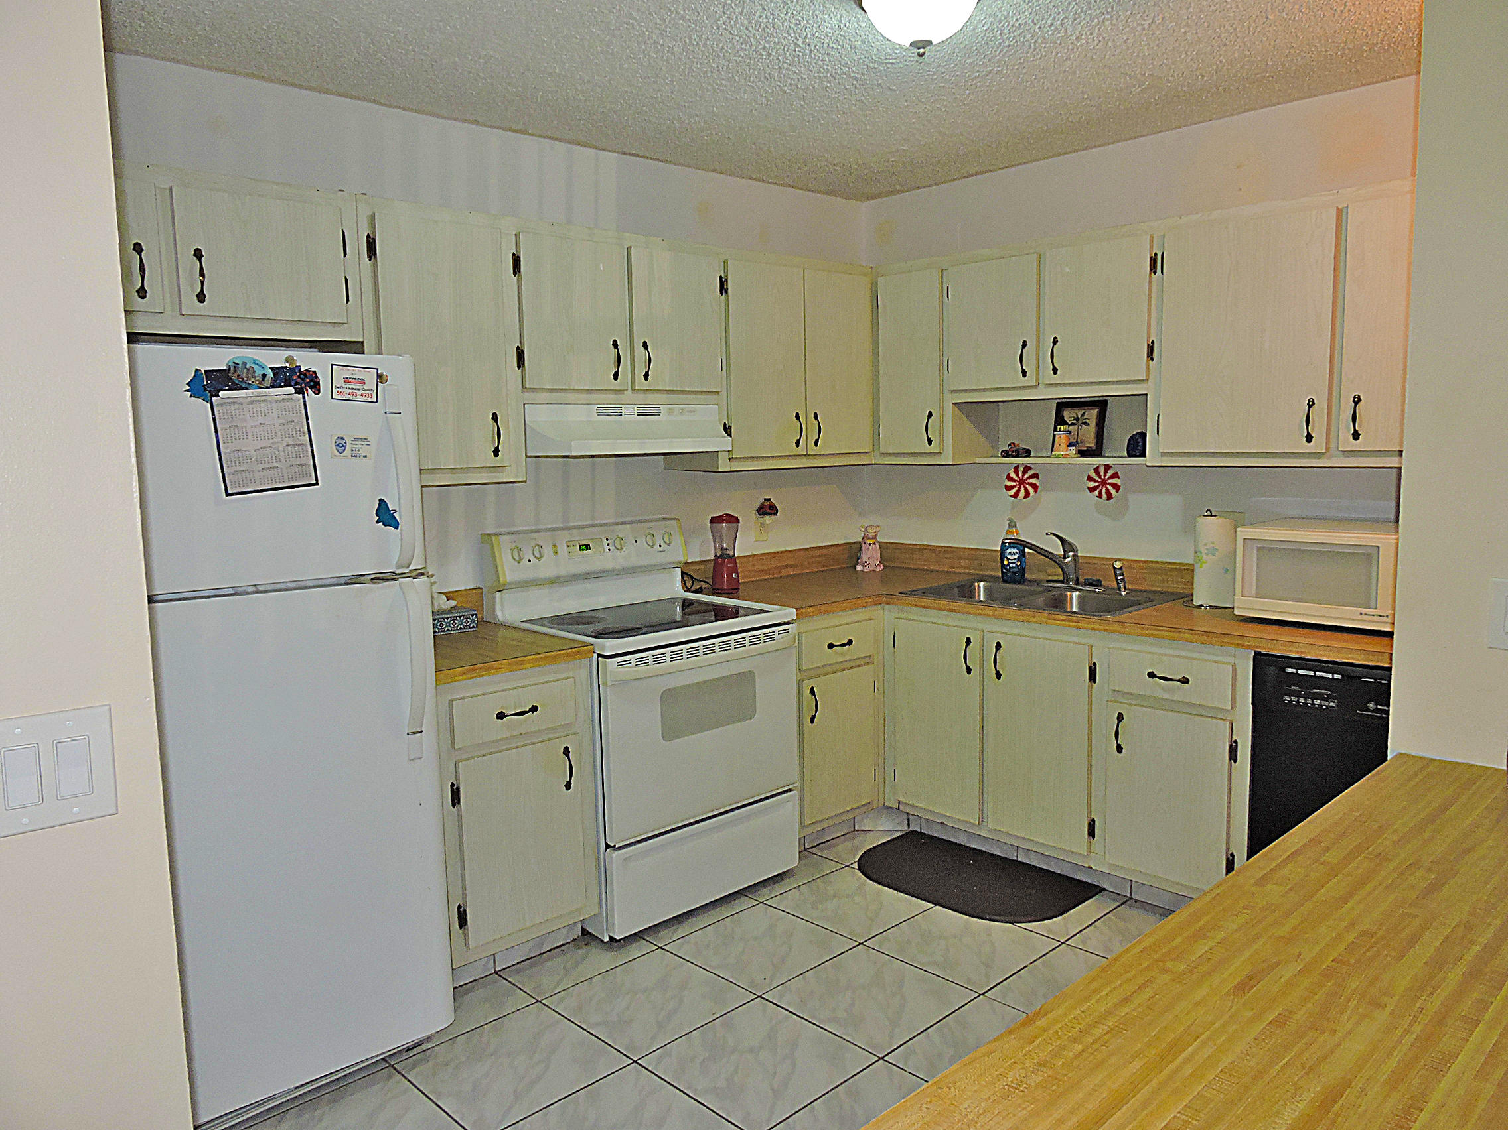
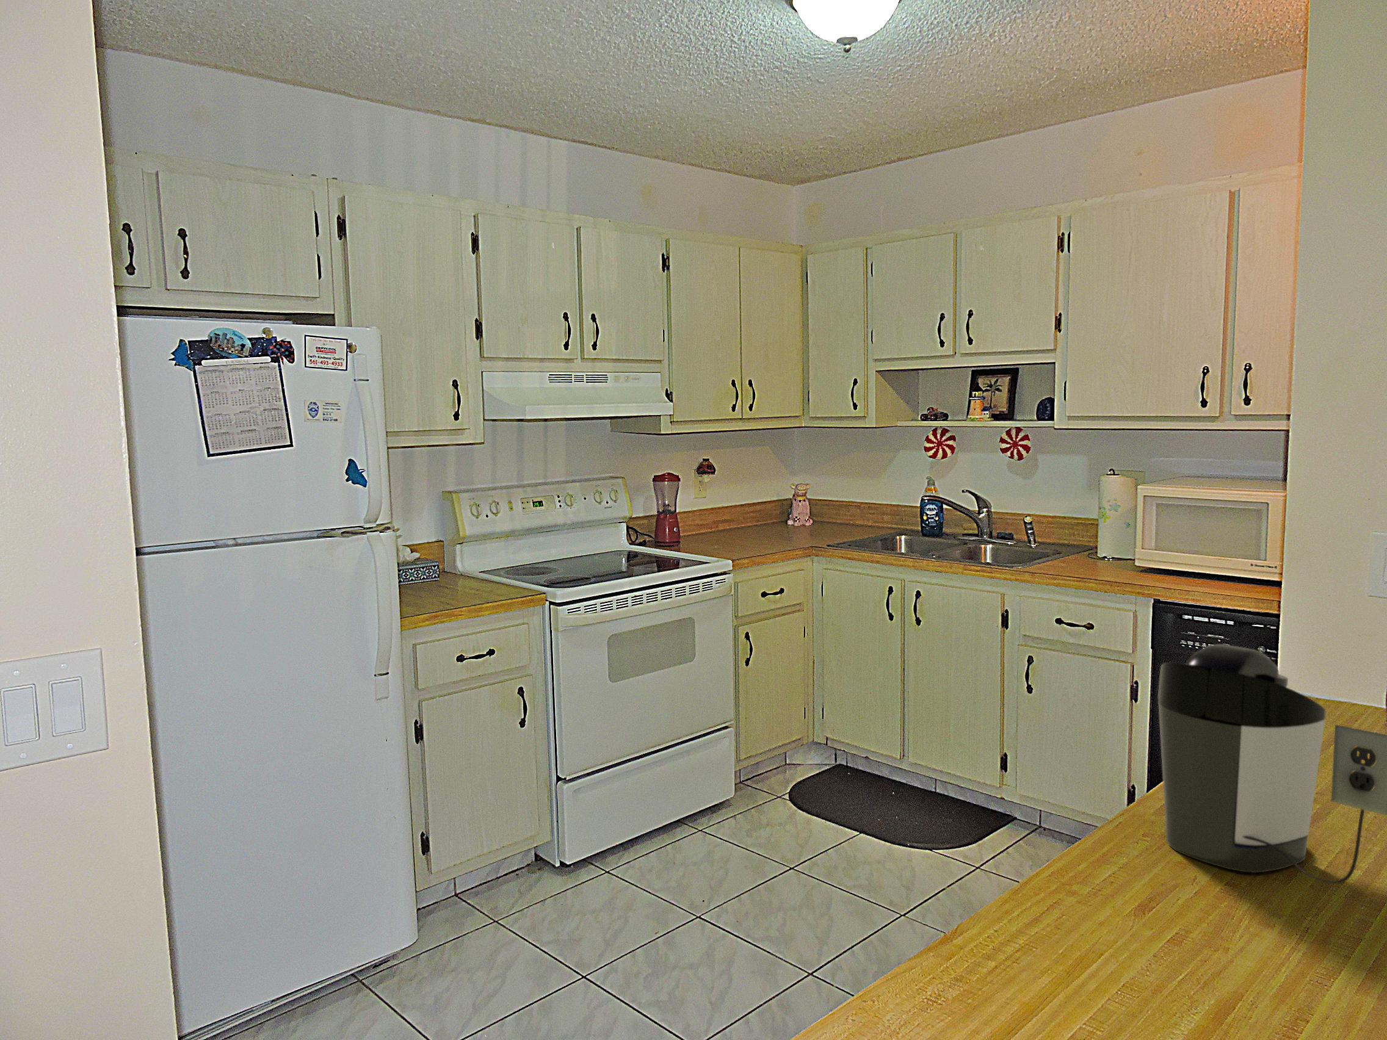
+ coffee maker [1158,643,1387,885]
